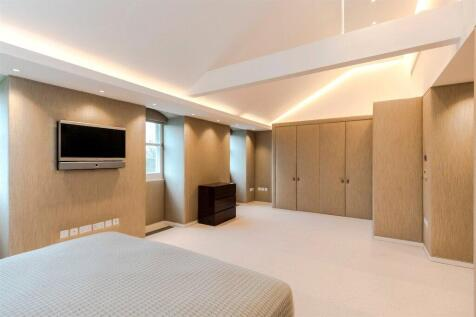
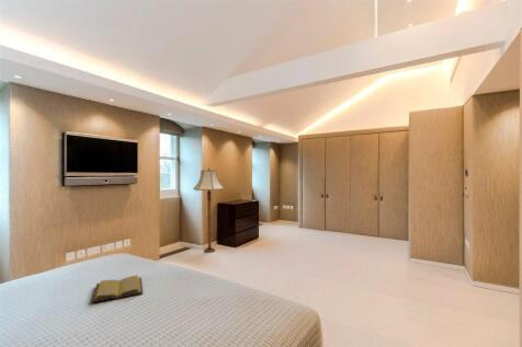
+ floor lamp [192,167,225,254]
+ diary [90,274,144,303]
